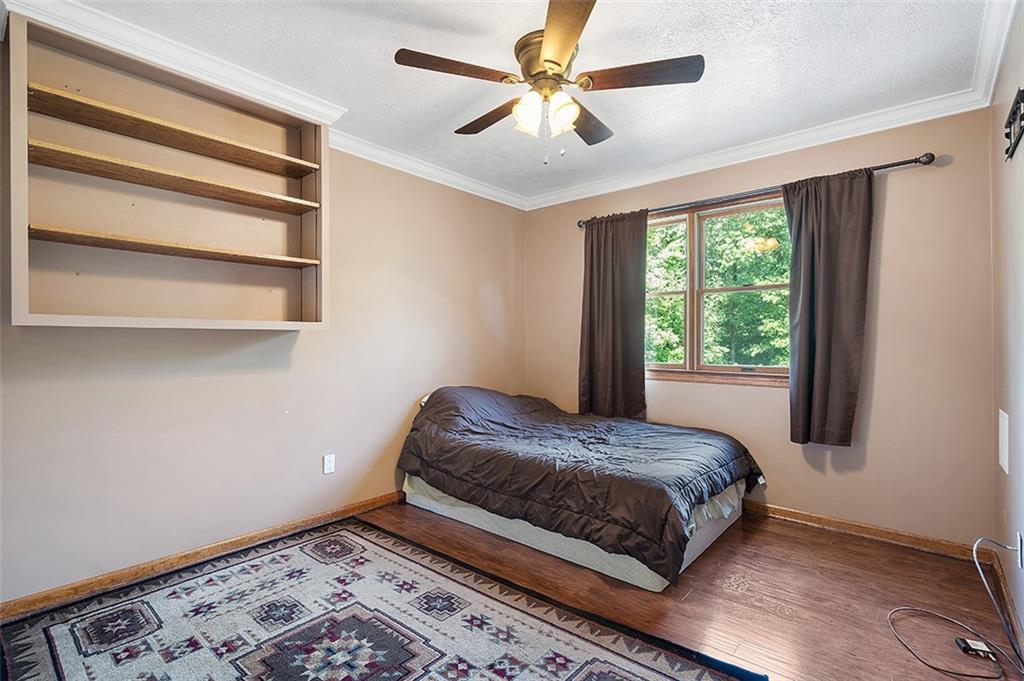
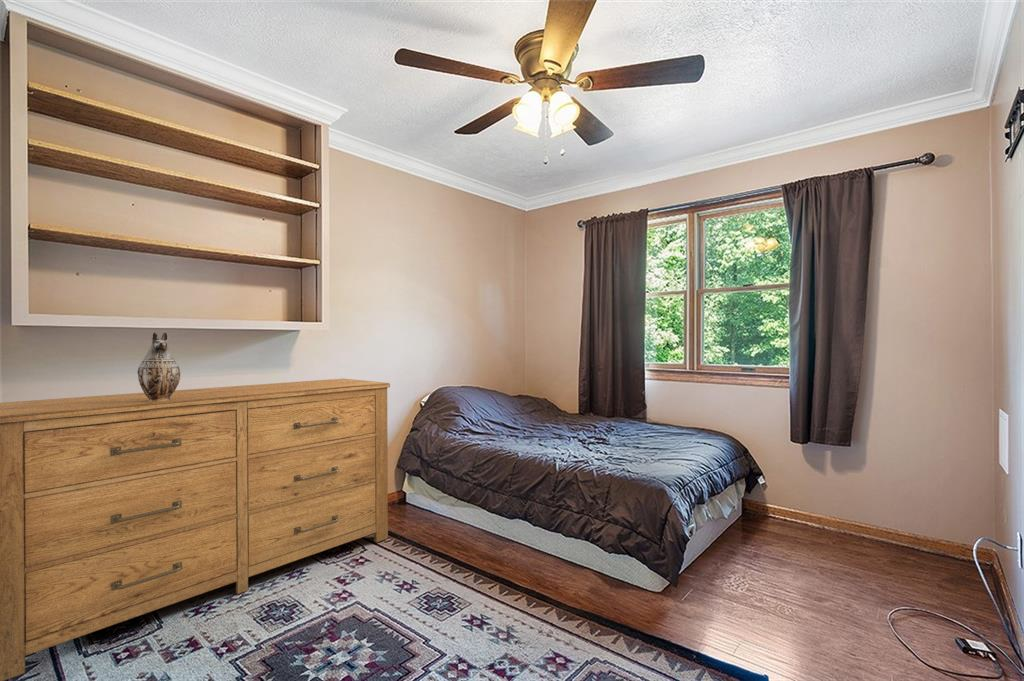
+ decorative vase [137,331,181,402]
+ dresser [0,378,391,681]
